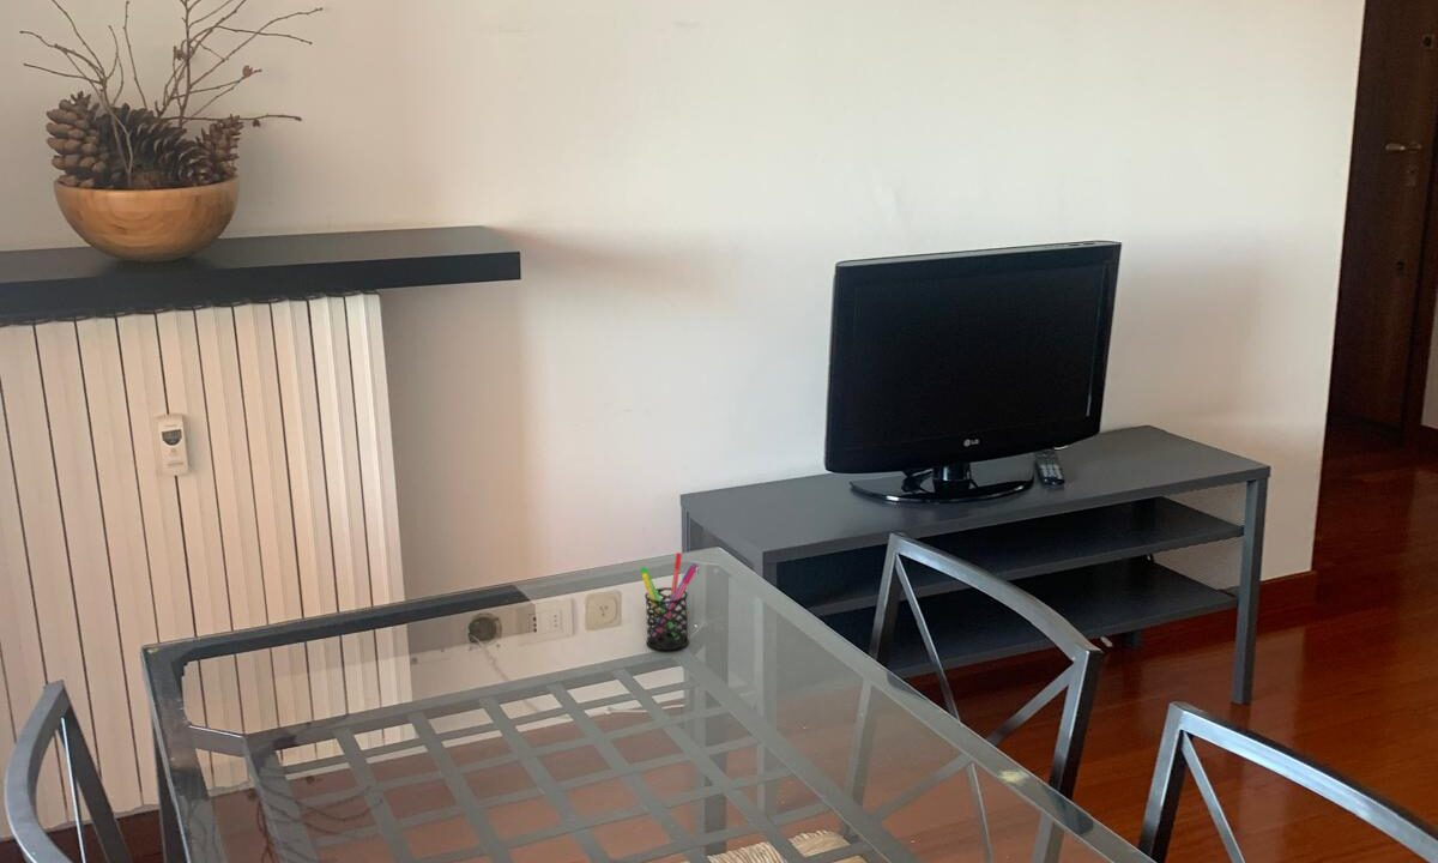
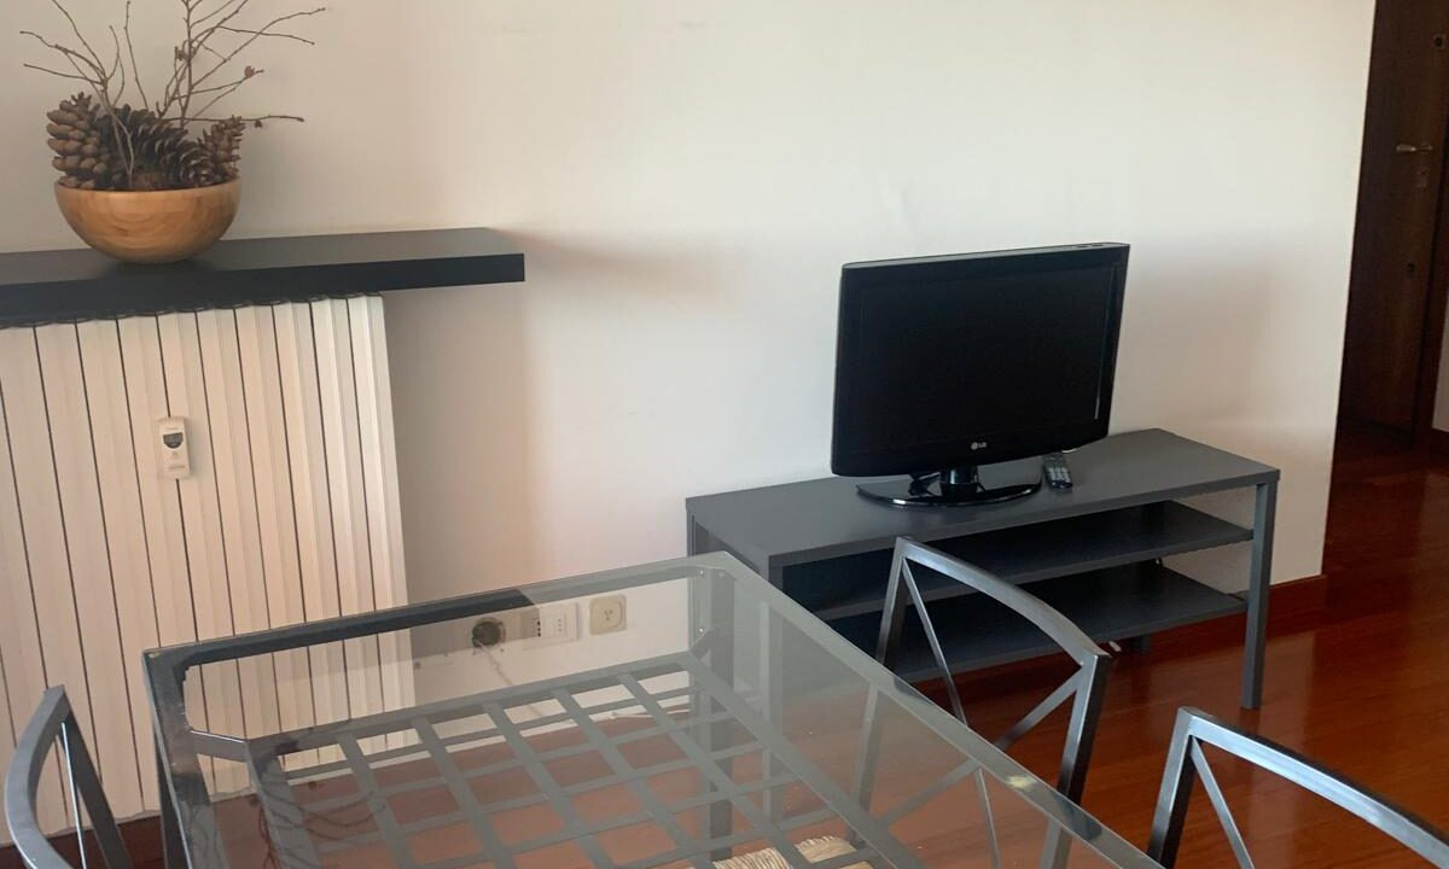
- pen holder [639,551,699,651]
